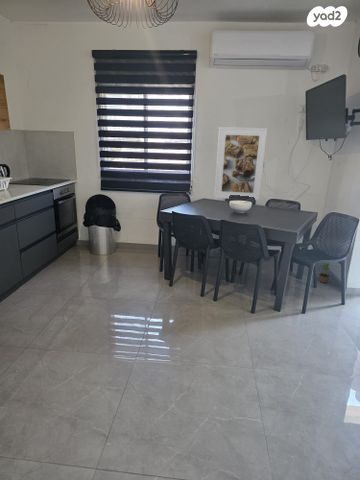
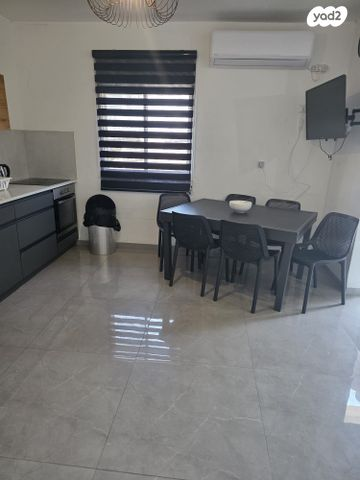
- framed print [213,126,268,201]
- potted plant [317,263,339,284]
